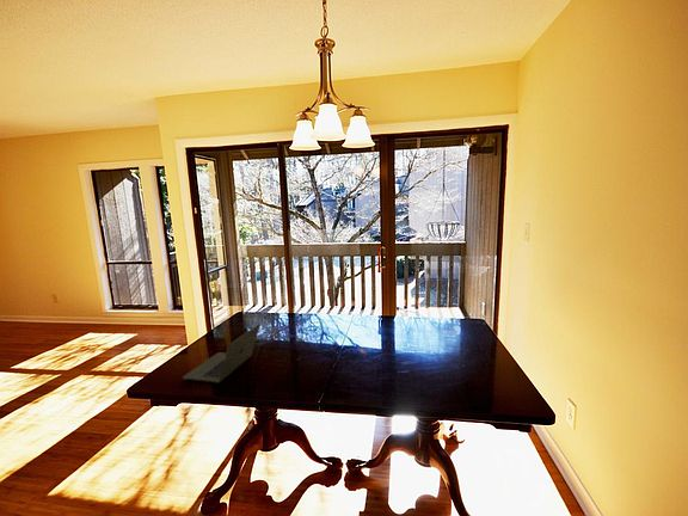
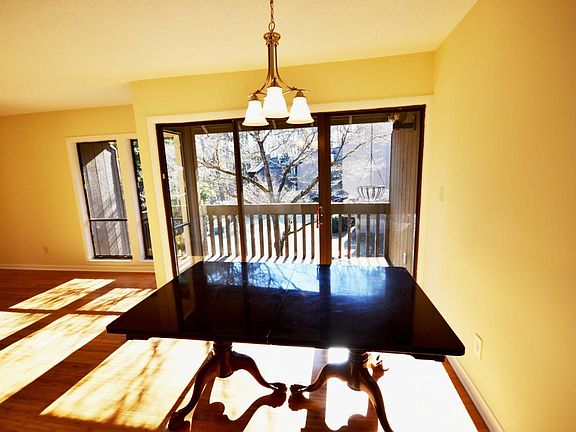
- laptop [182,322,262,385]
